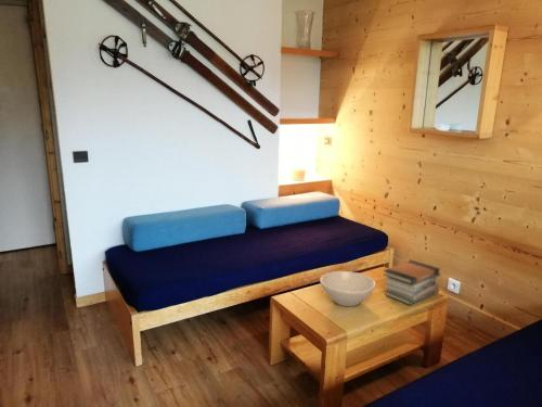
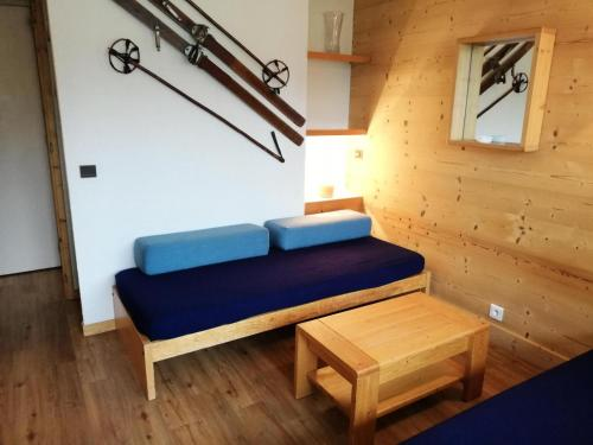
- book stack [383,259,442,306]
- bowl [319,270,376,307]
